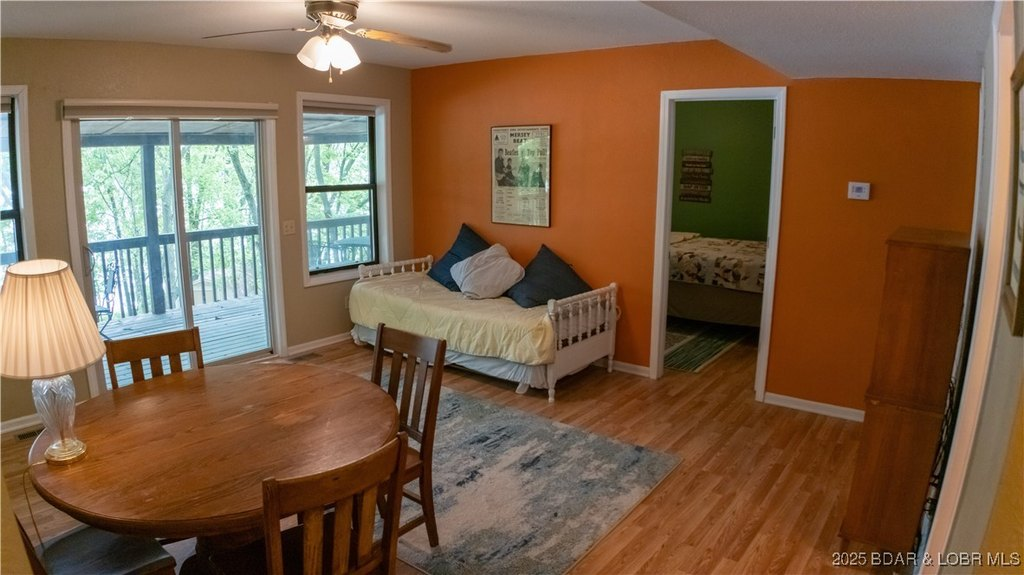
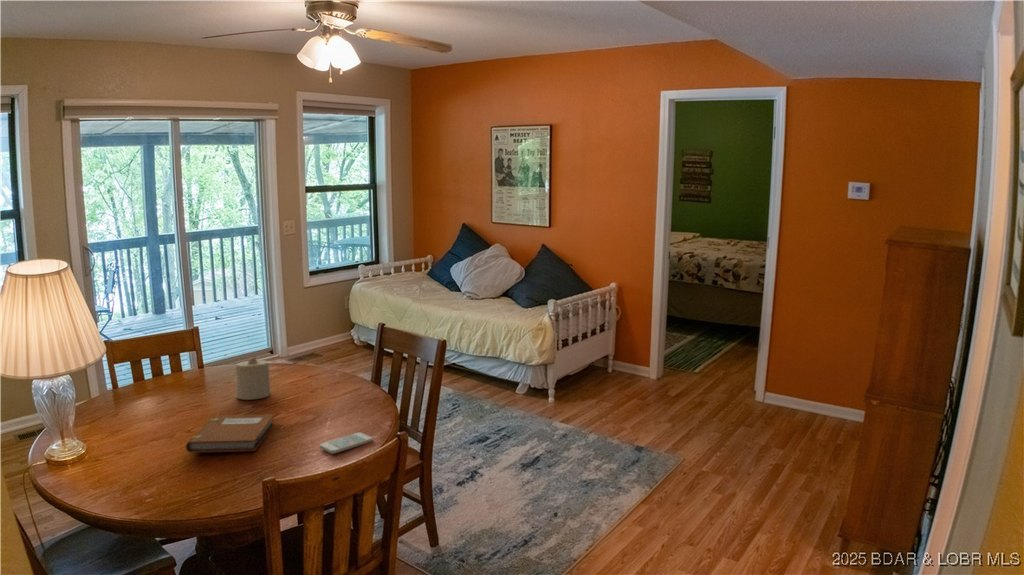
+ notebook [185,413,275,454]
+ smartphone [319,431,373,455]
+ candle [235,356,271,401]
